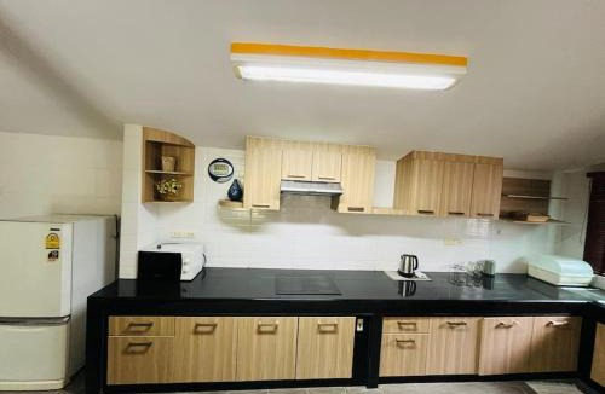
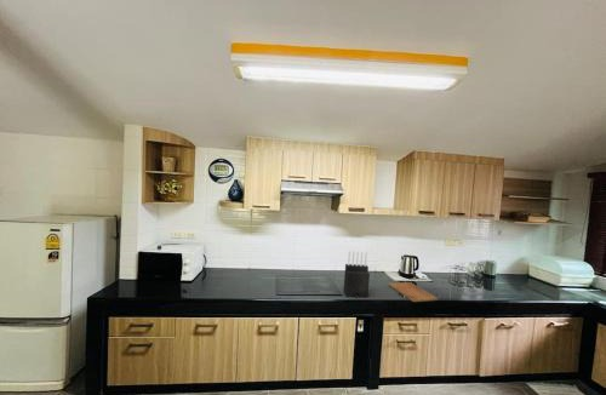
+ cutting board [388,281,439,303]
+ knife block [343,250,371,299]
